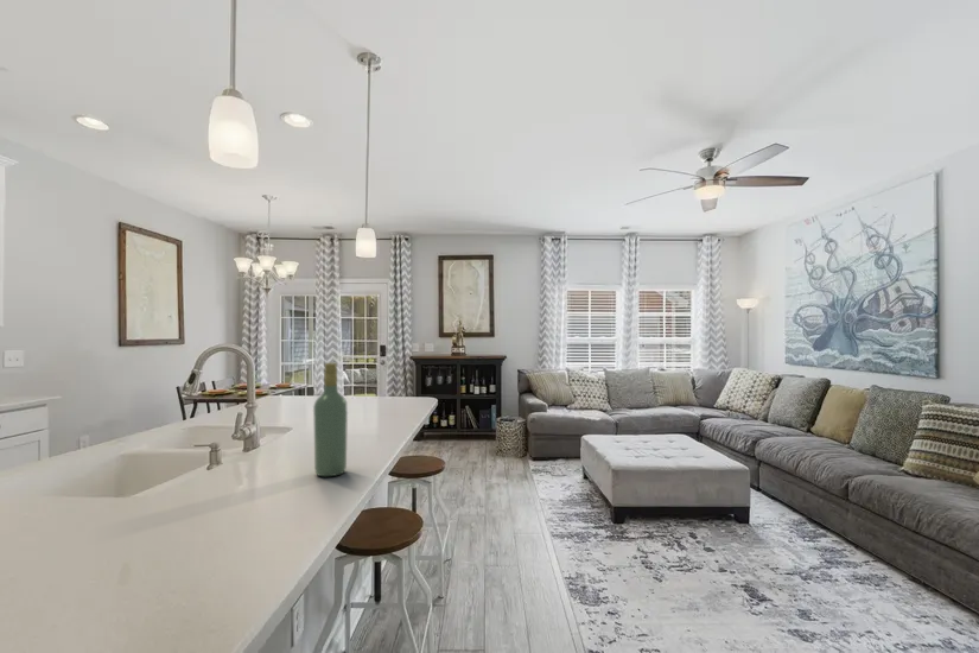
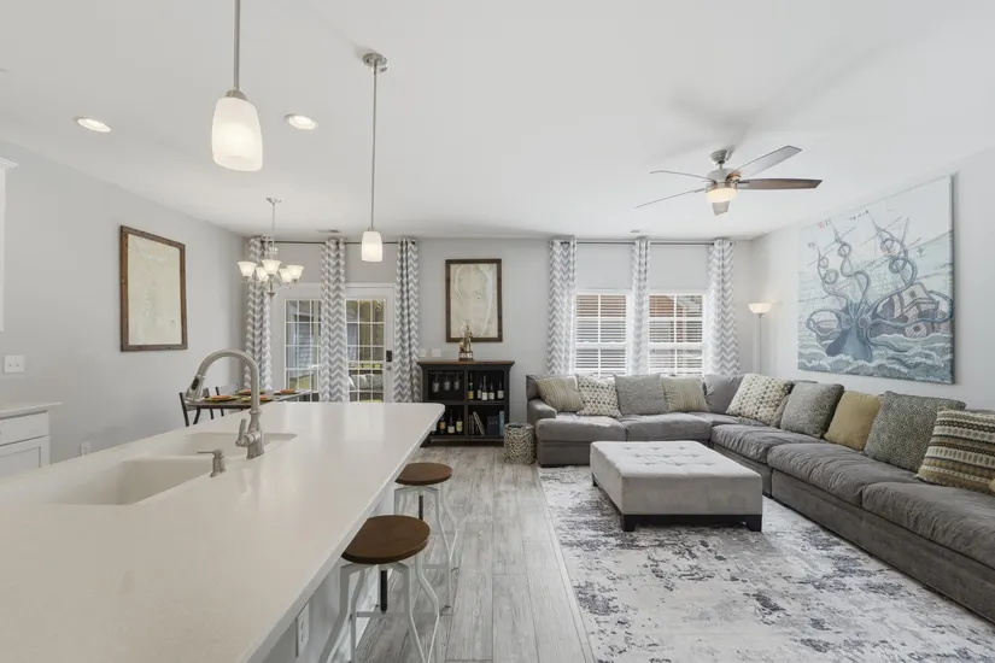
- wine bottle [312,362,349,477]
